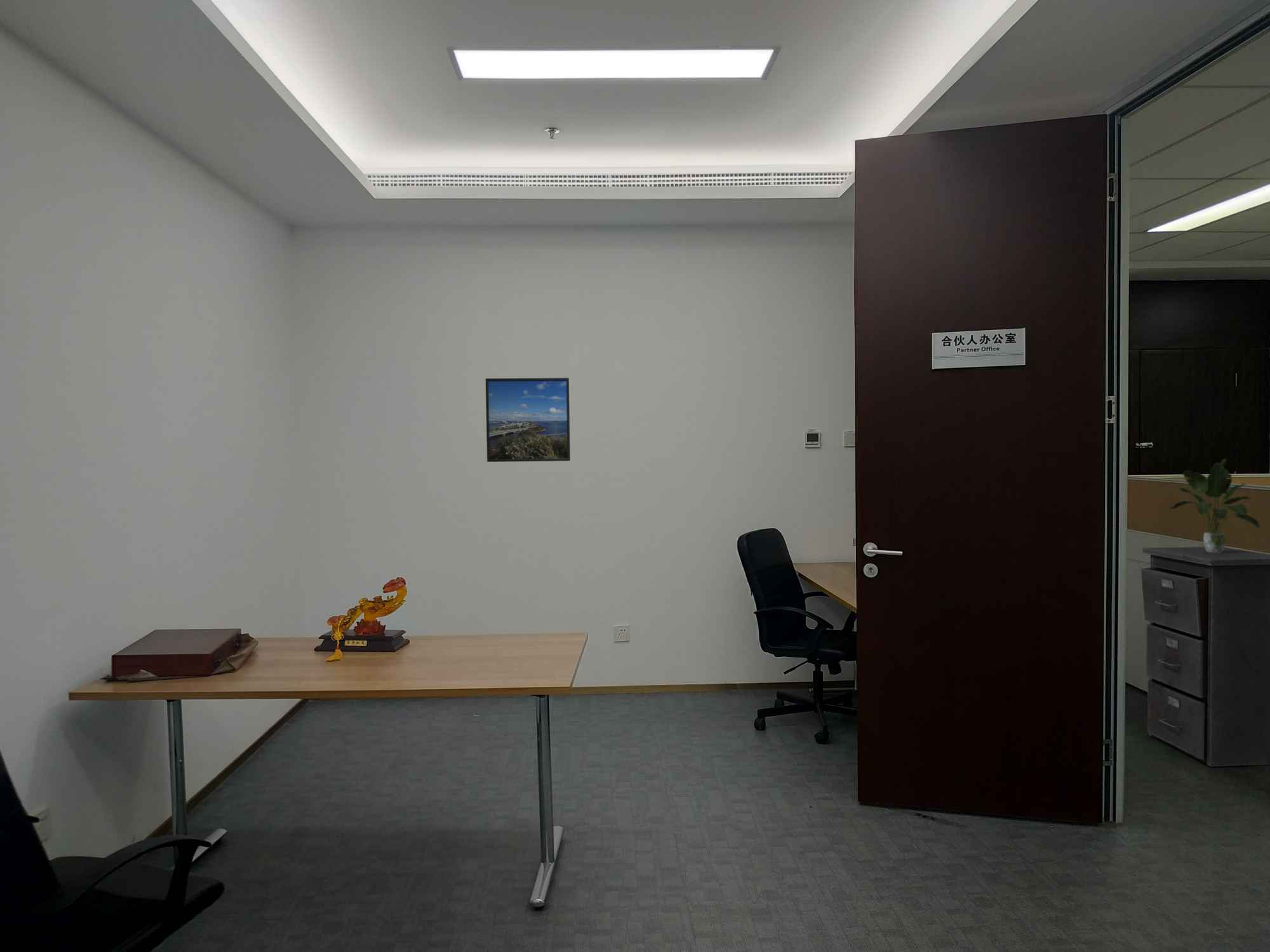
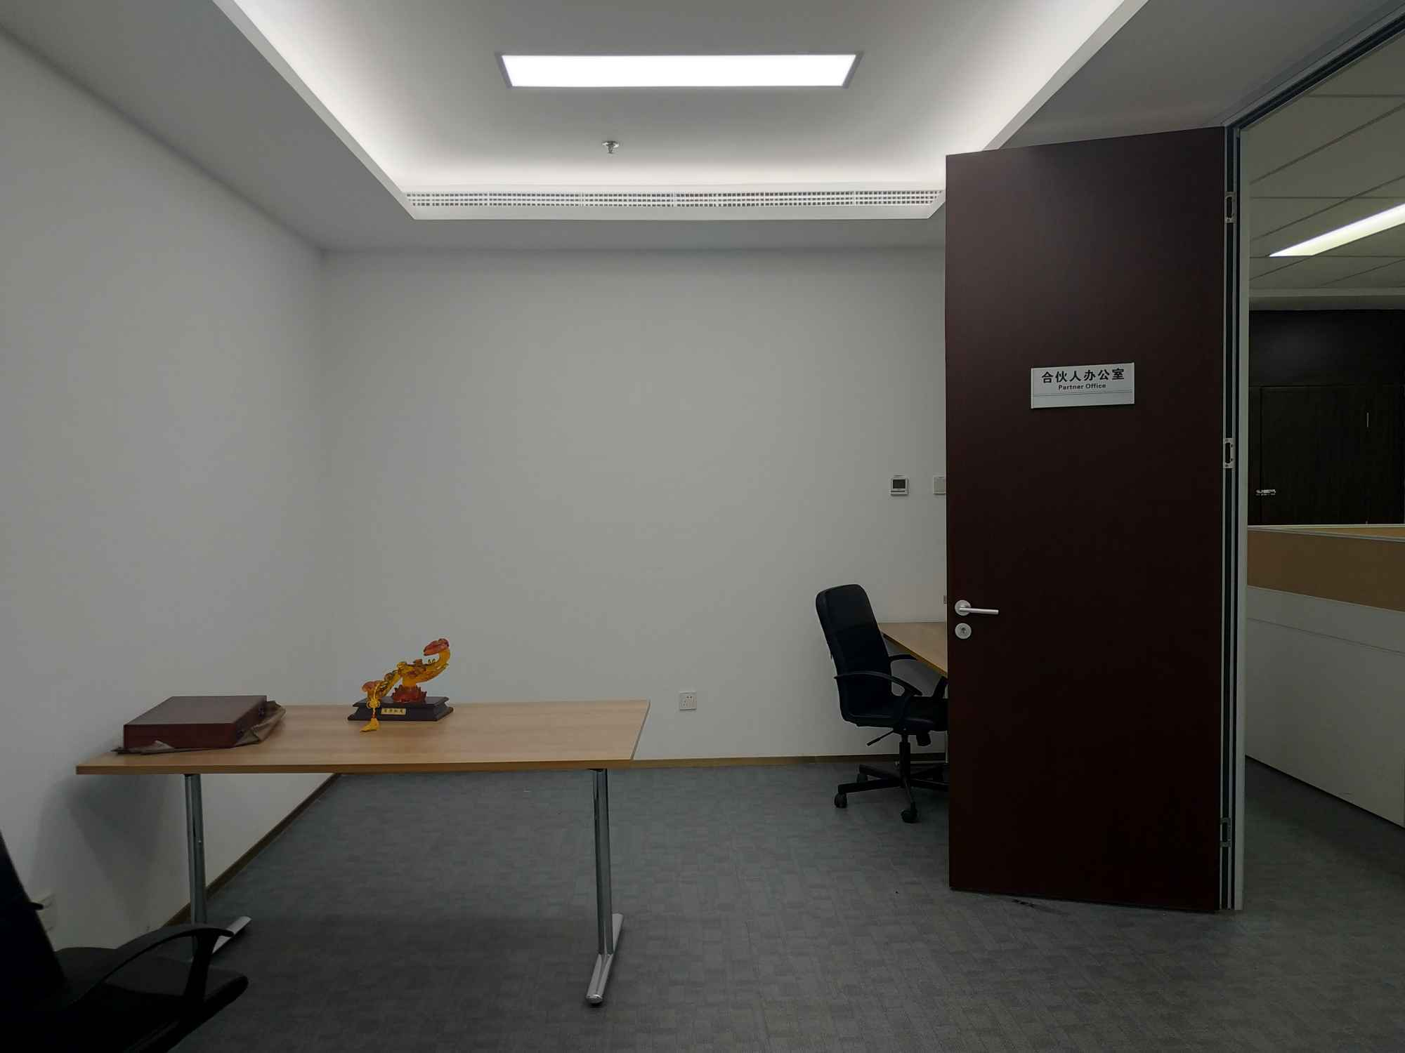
- potted plant [1168,458,1260,553]
- filing cabinet [1140,546,1270,767]
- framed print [485,377,571,463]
